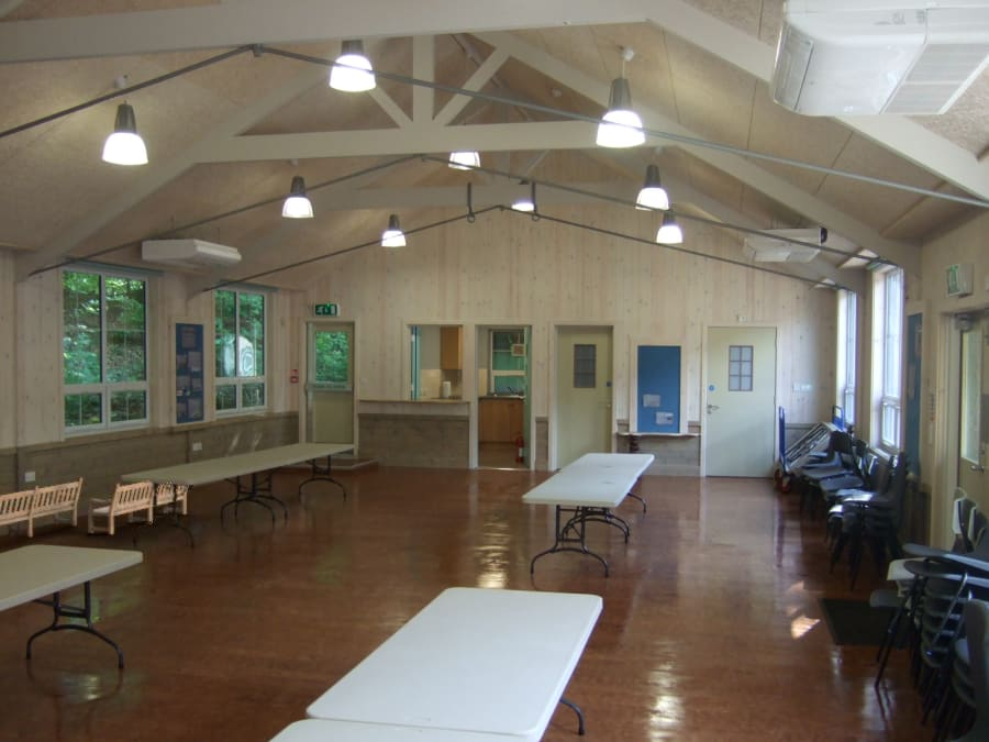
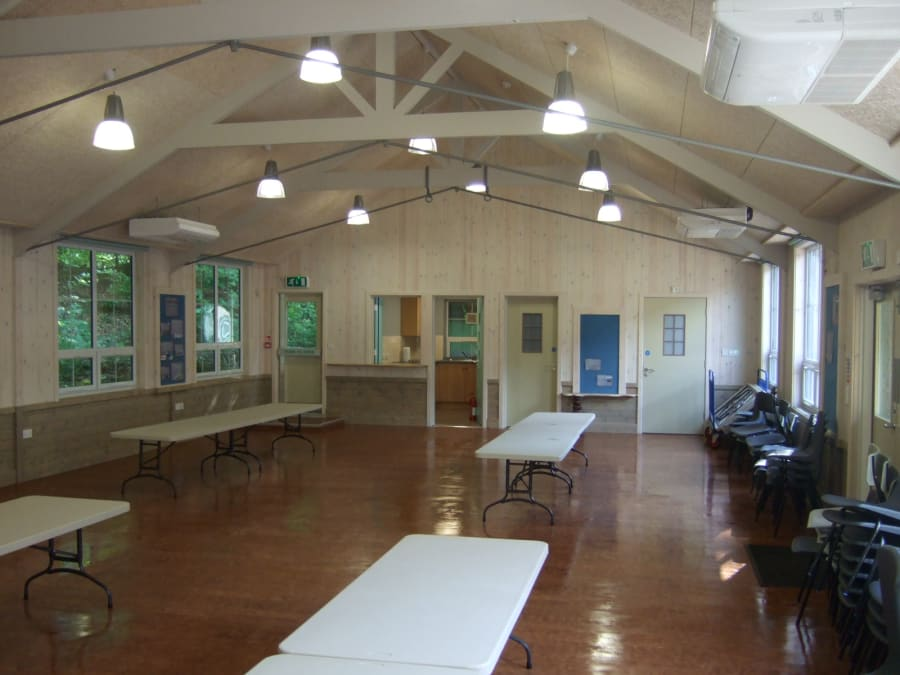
- wooden bench [0,477,189,538]
